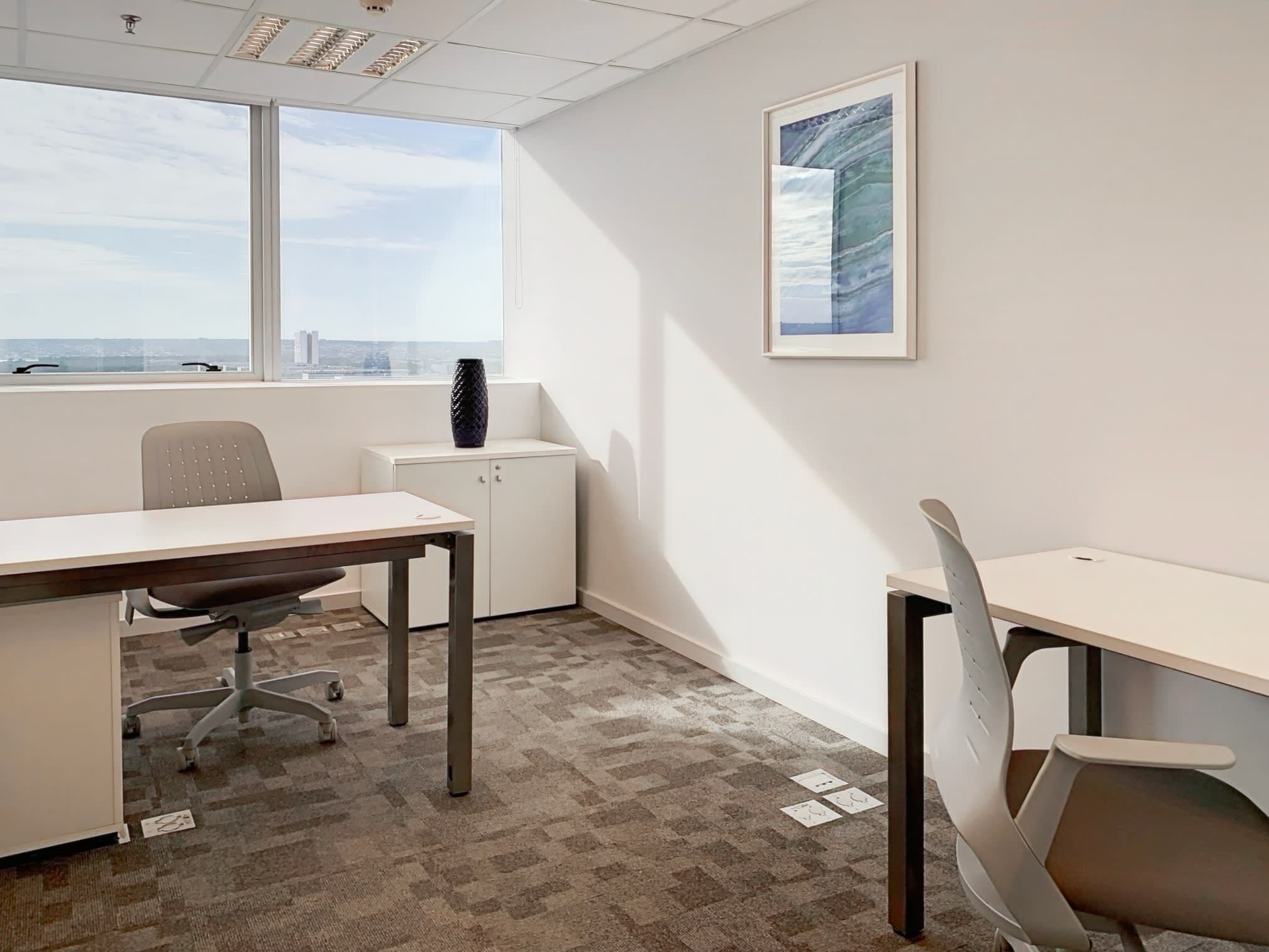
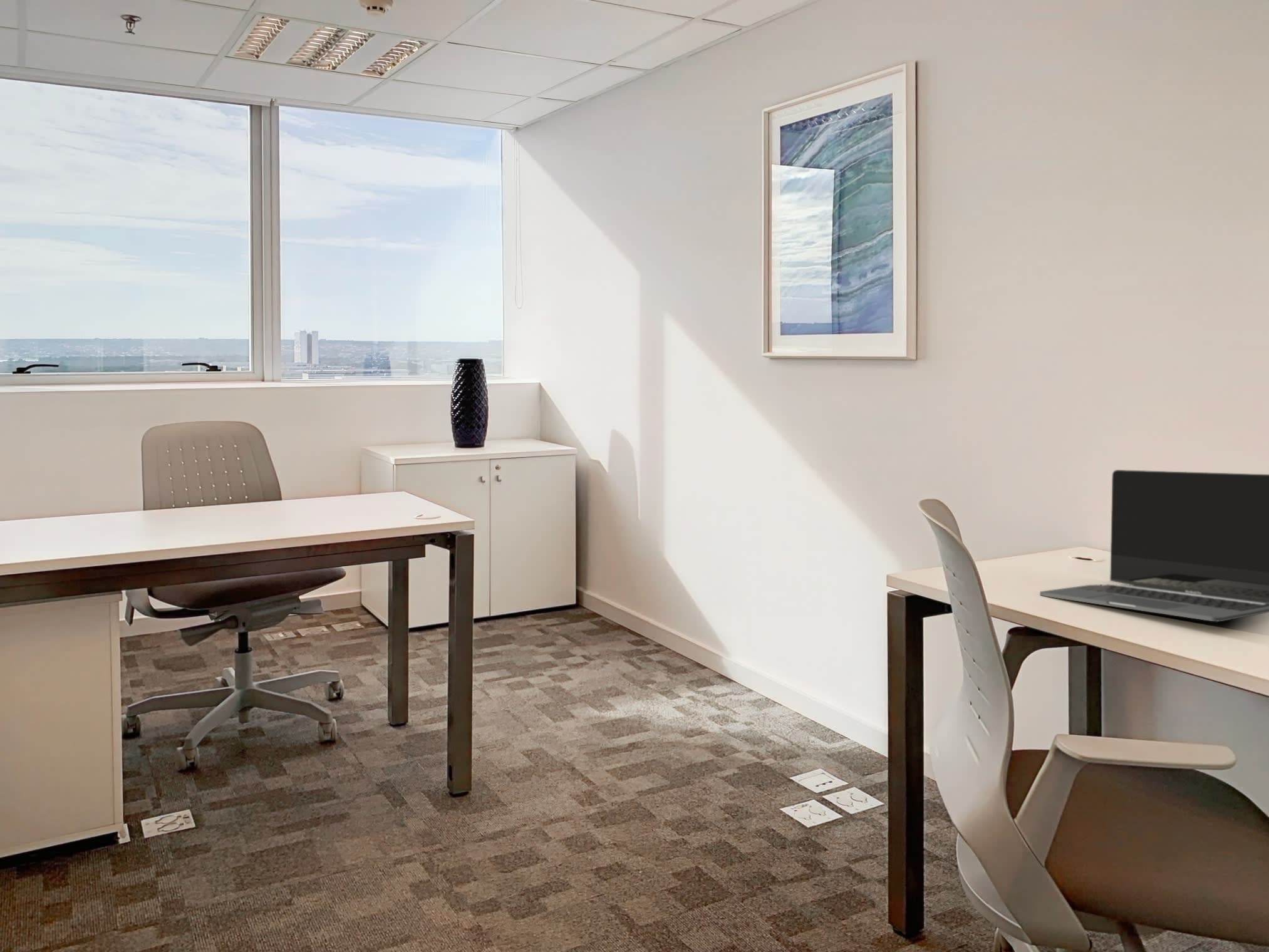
+ laptop [1039,469,1269,623]
